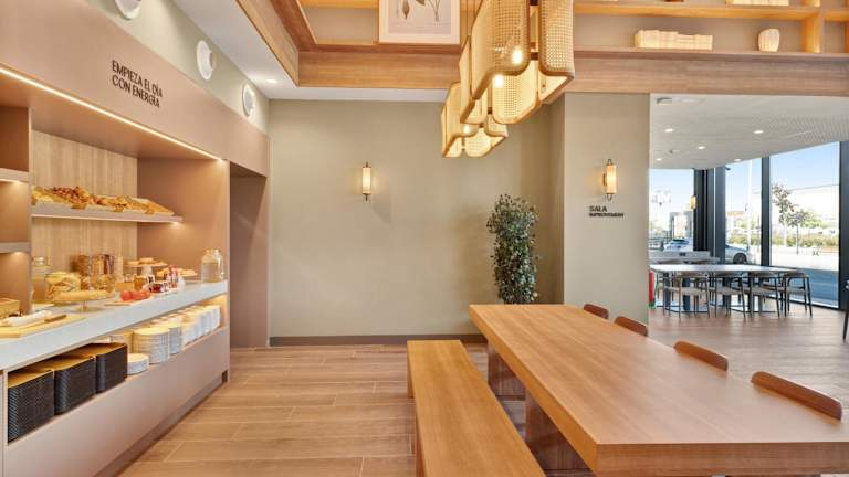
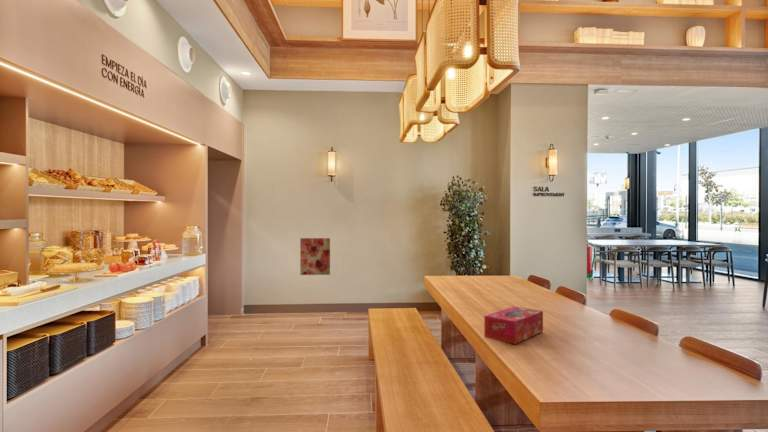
+ tissue box [483,305,544,345]
+ wall art [299,237,331,276]
